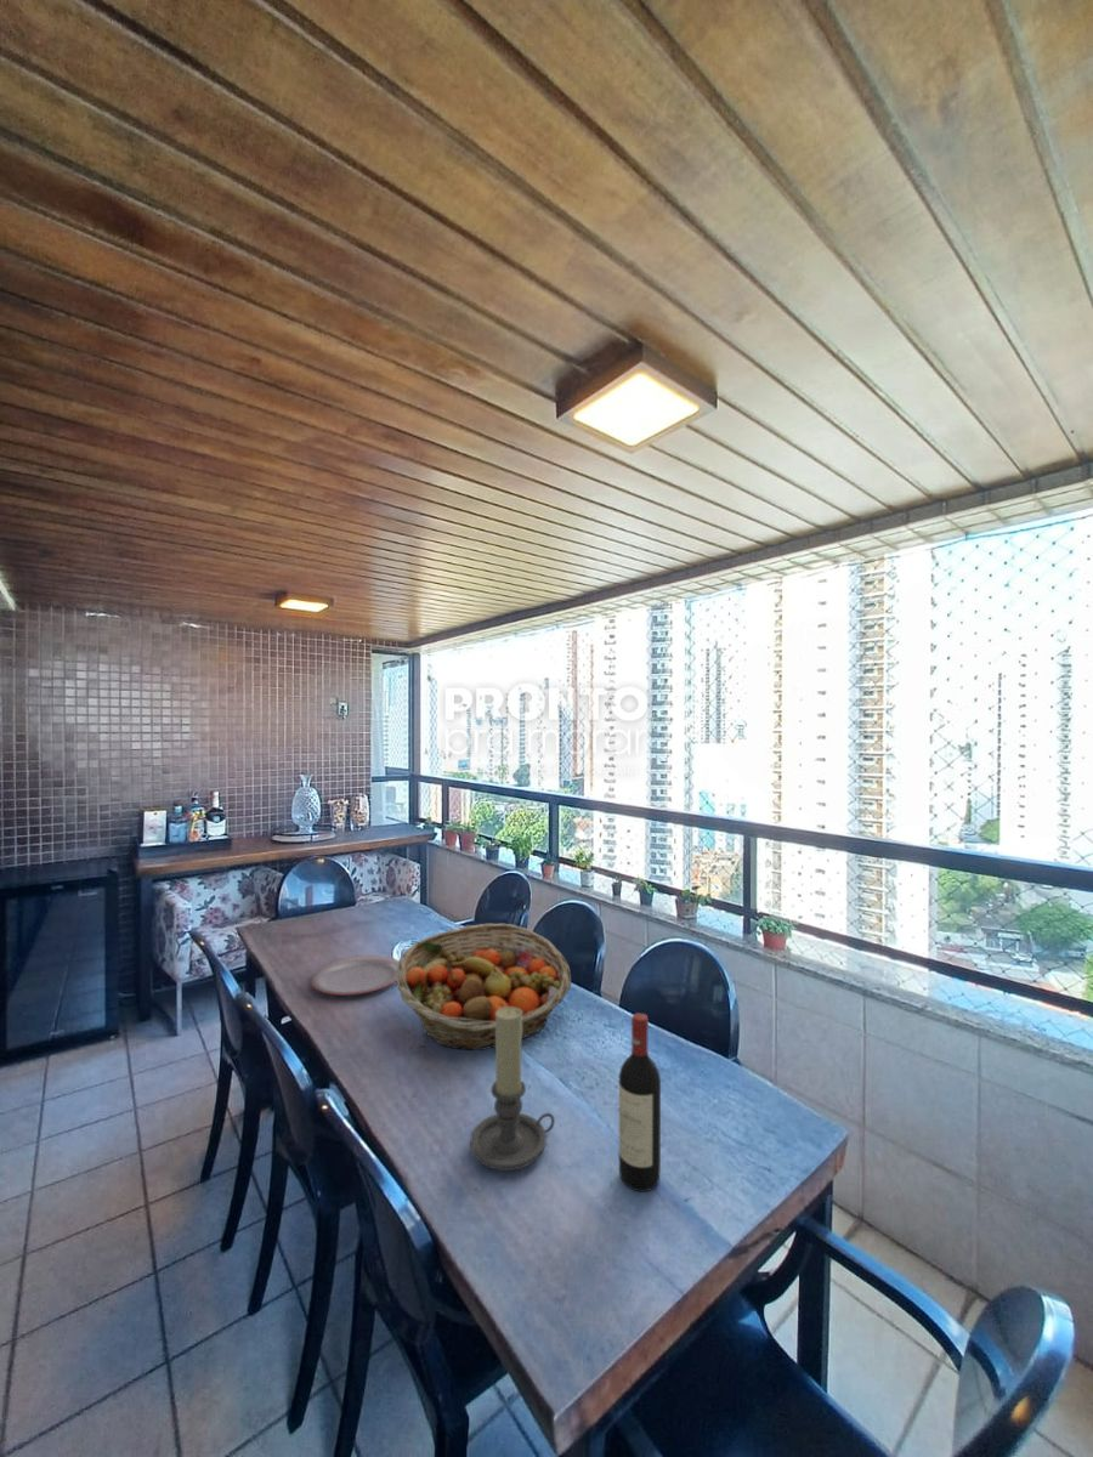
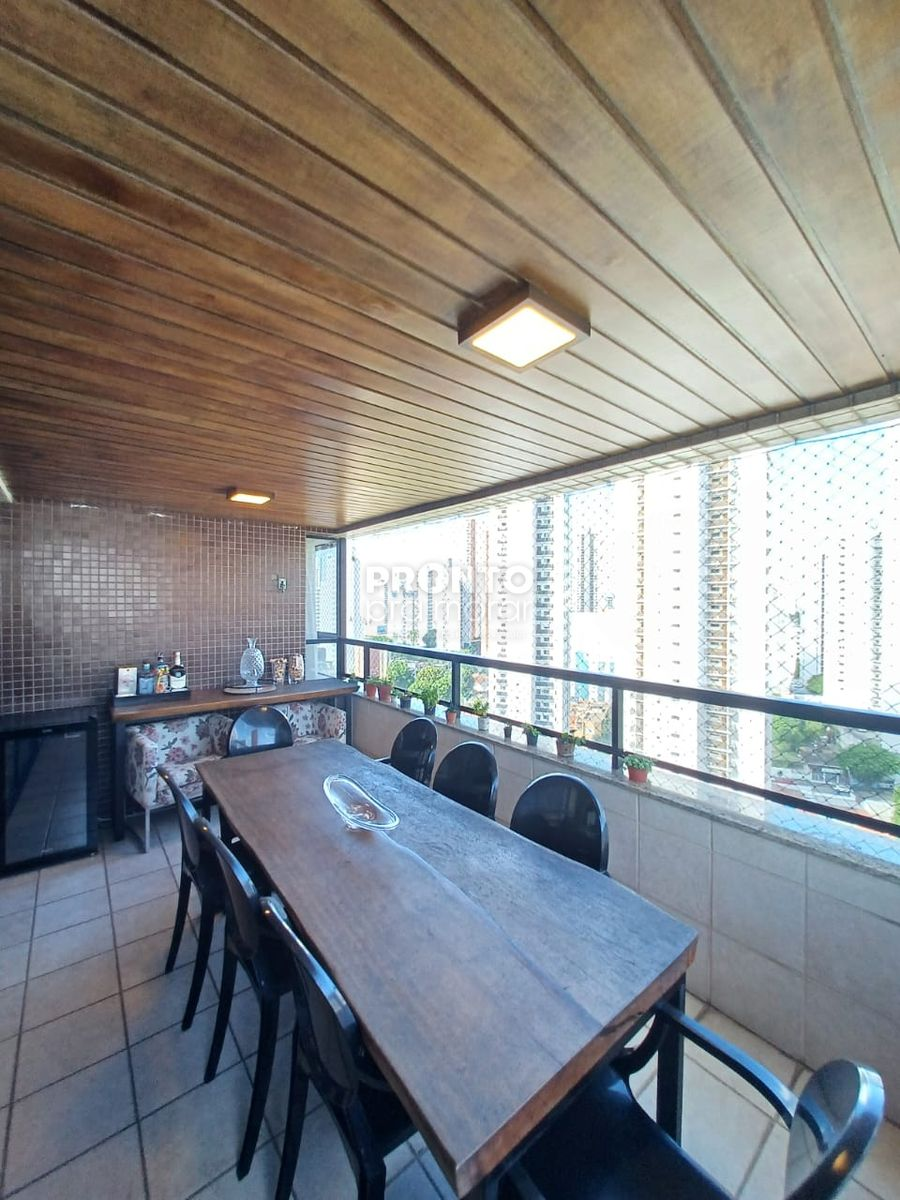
- wine bottle [618,1013,662,1192]
- fruit basket [396,923,572,1051]
- candle holder [469,1007,556,1172]
- plate [310,954,400,997]
